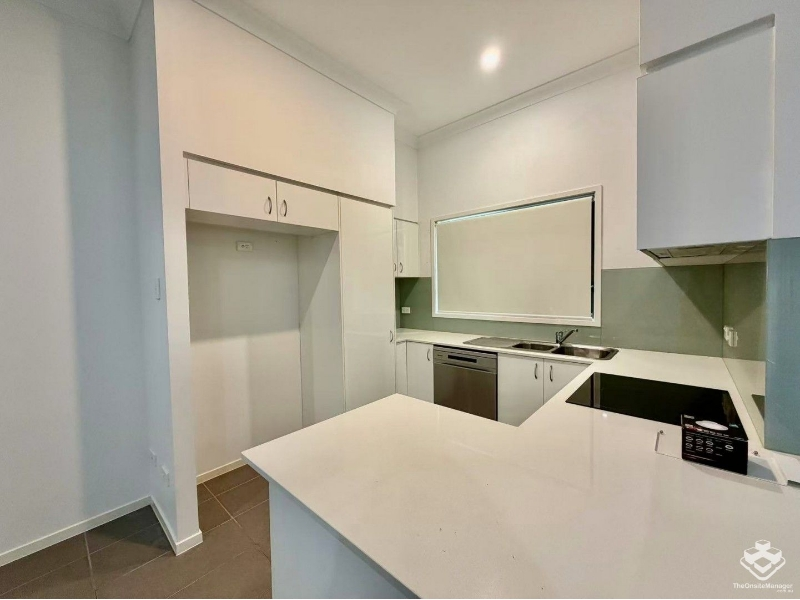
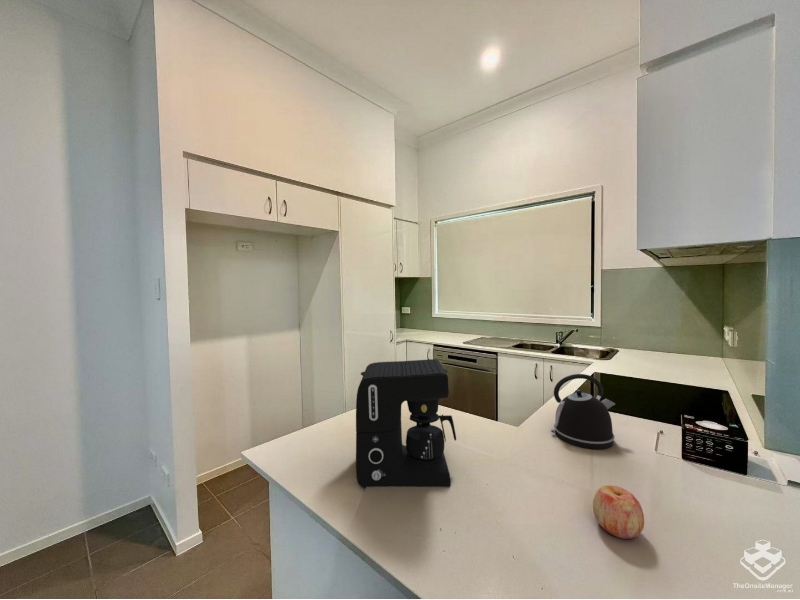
+ kettle [550,373,616,450]
+ apple [592,484,645,540]
+ coffee maker [355,358,457,489]
